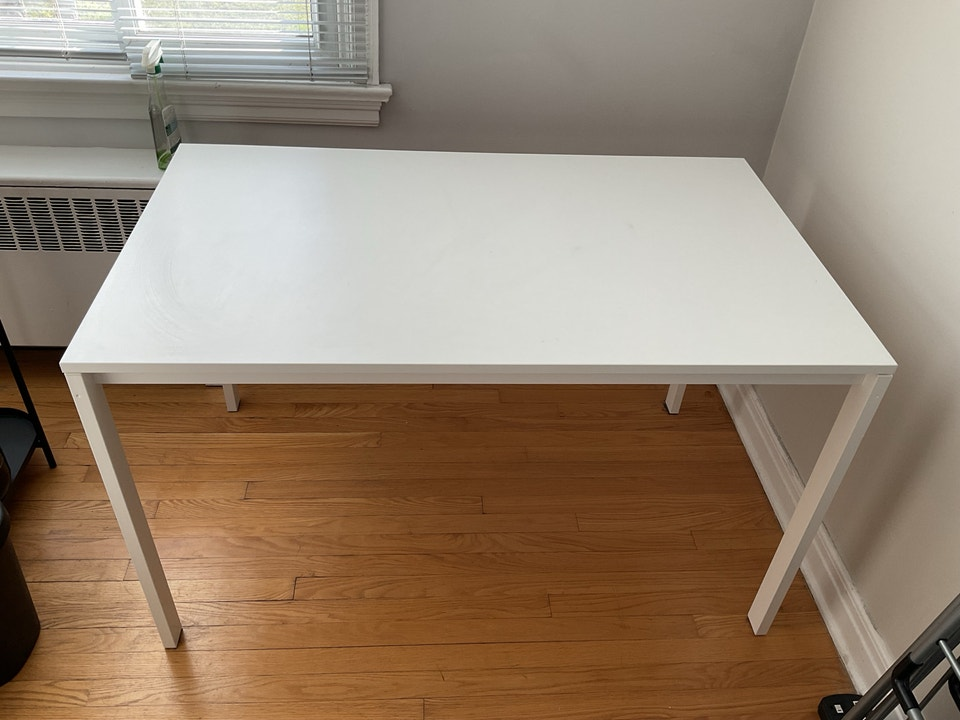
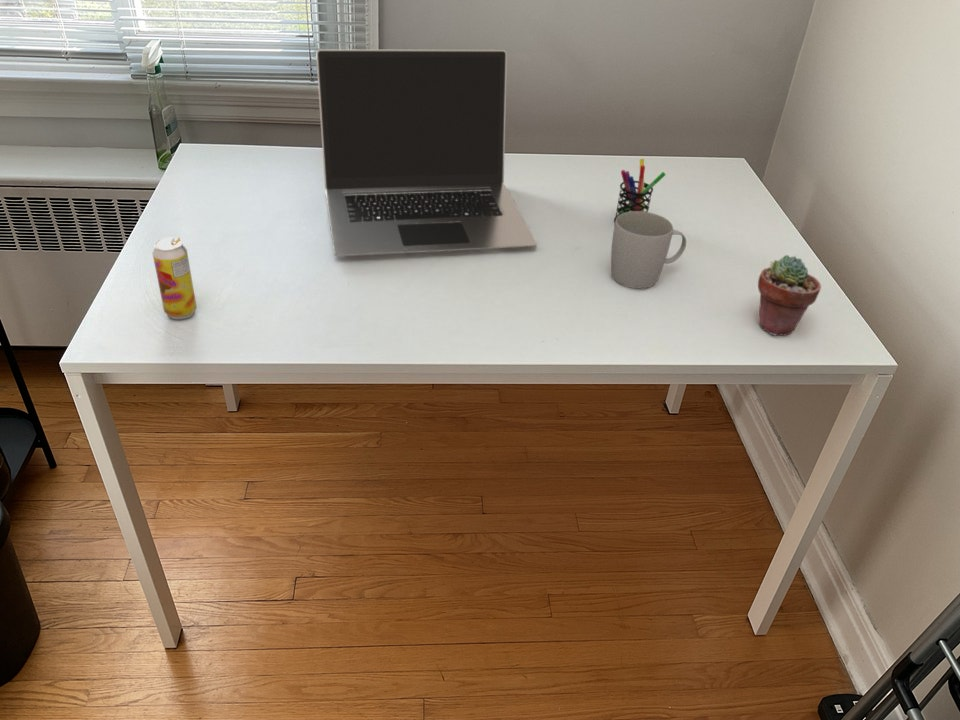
+ laptop [315,48,538,258]
+ mug [610,211,687,289]
+ potted succulent [757,254,822,337]
+ pen holder [613,158,667,223]
+ beverage can [152,236,198,320]
